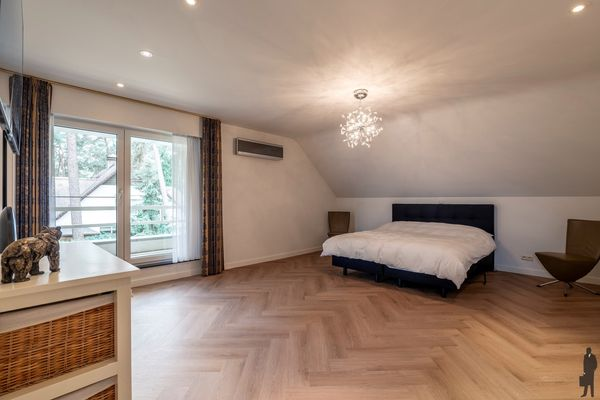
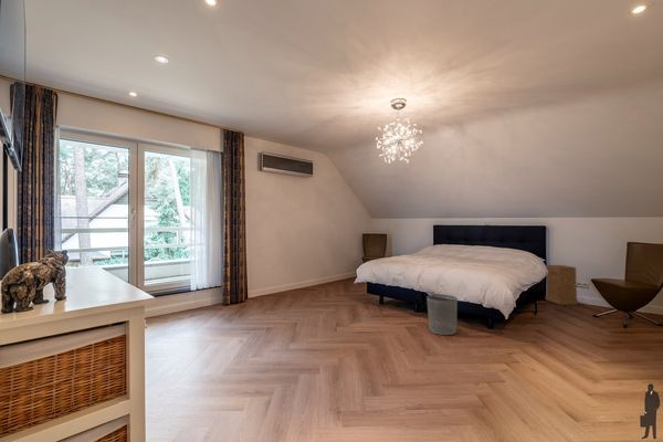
+ nightstand [545,264,579,306]
+ waste bin [425,293,459,336]
